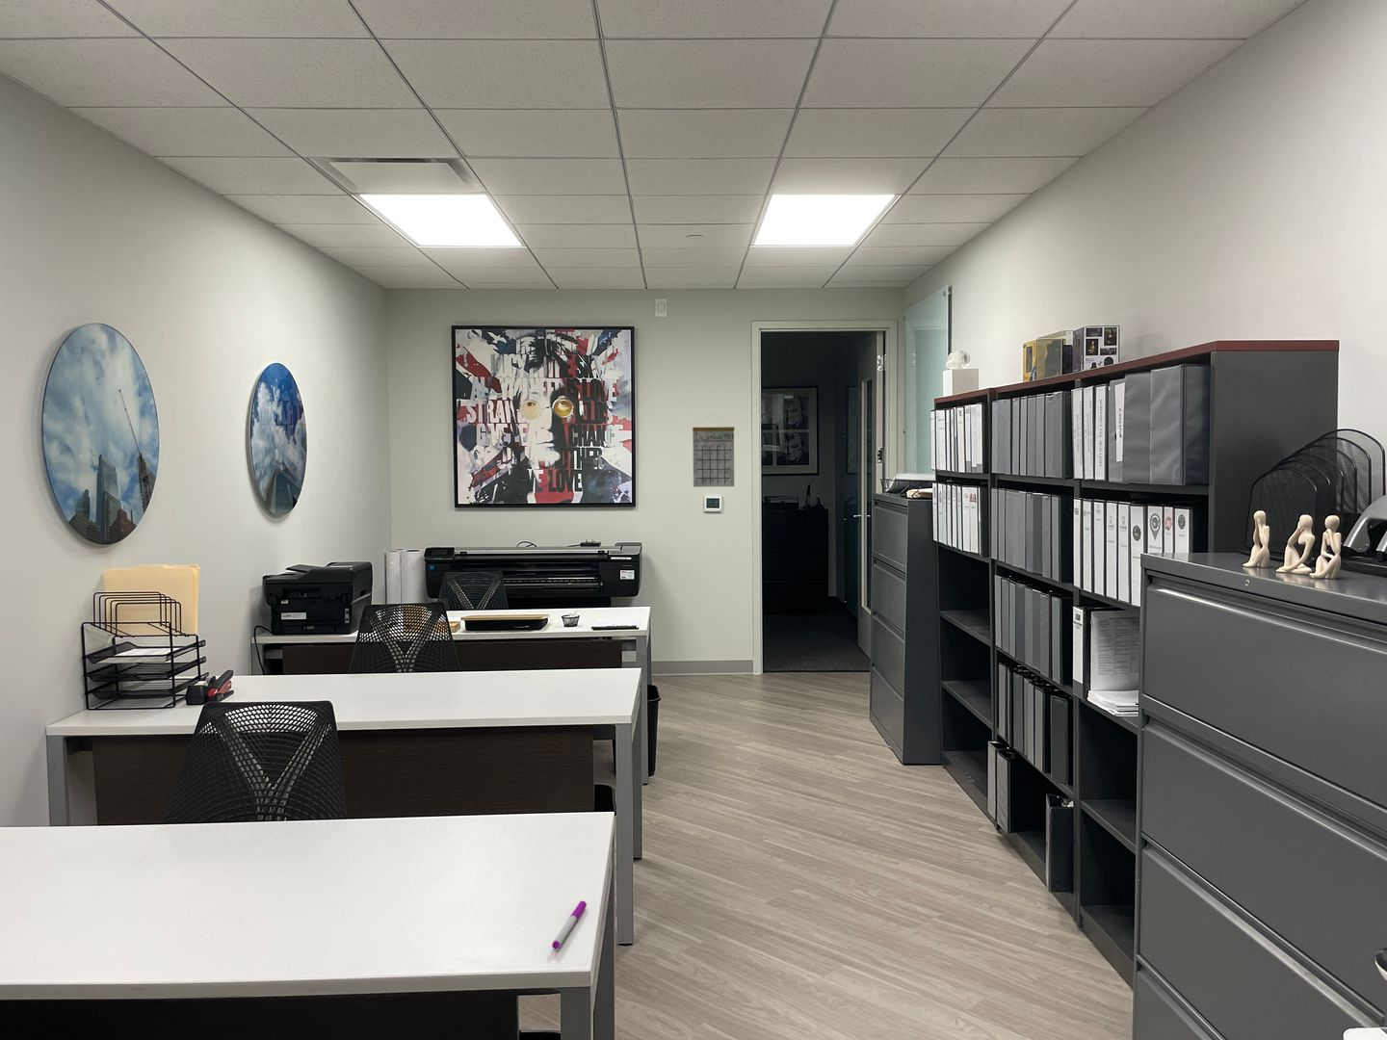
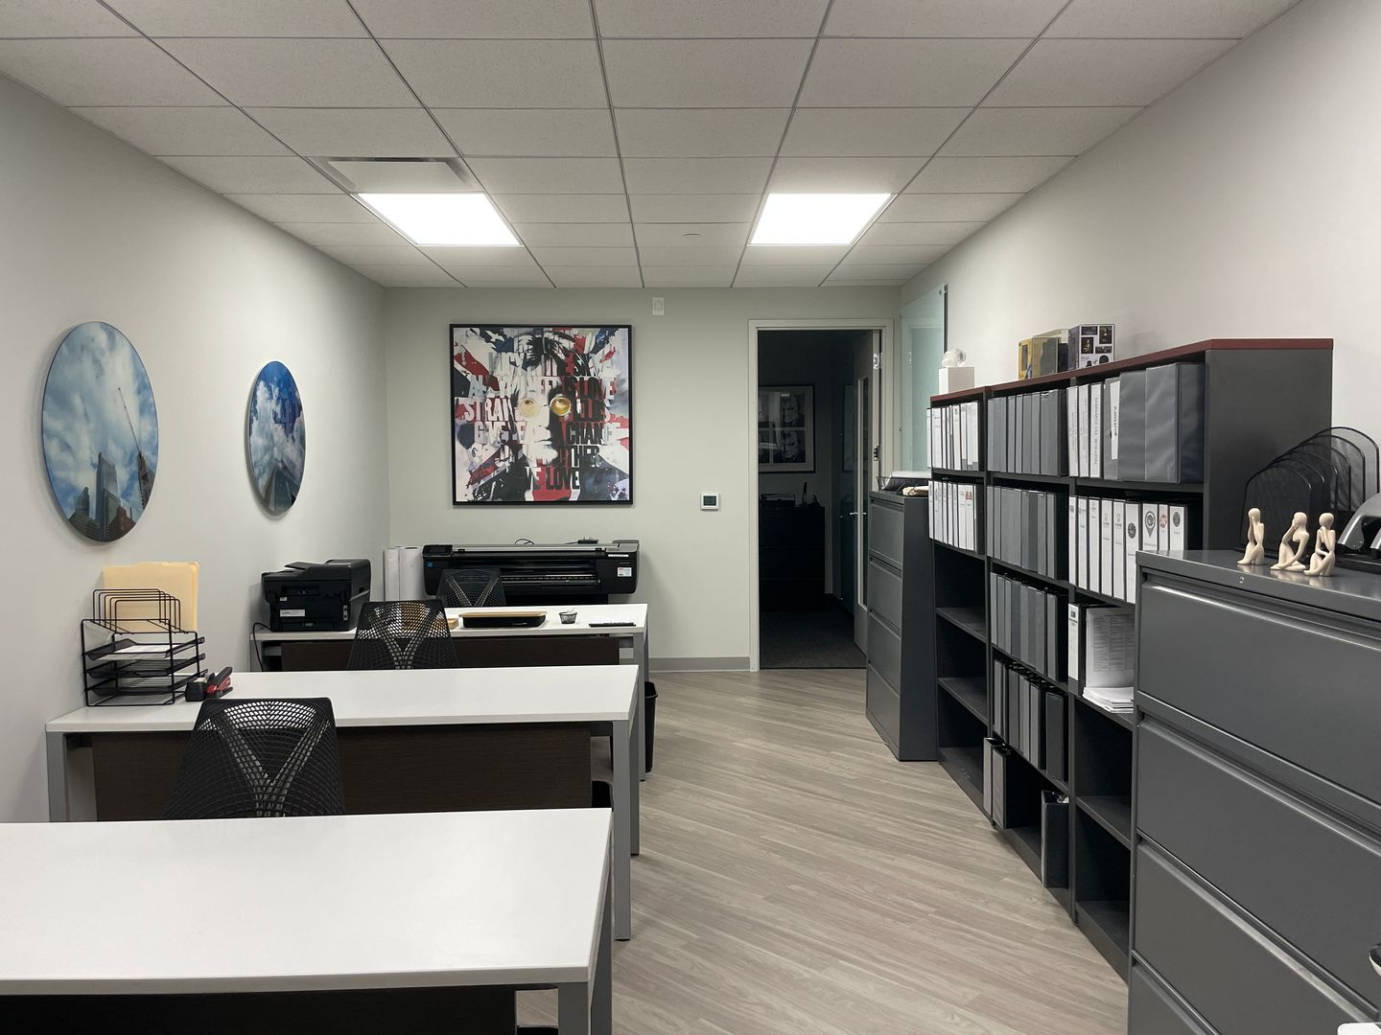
- calendar [691,413,736,488]
- pen [550,900,588,949]
